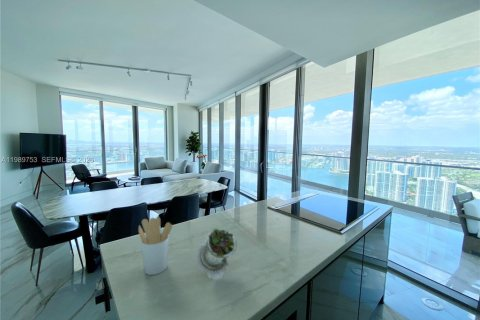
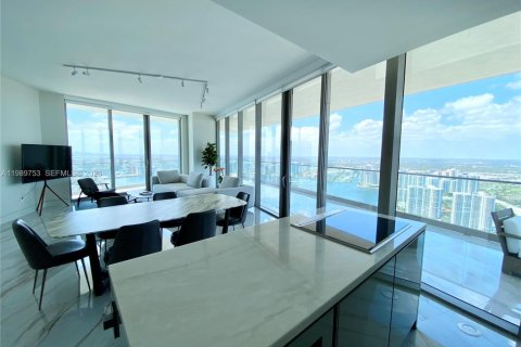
- succulent plant [195,227,238,281]
- utensil holder [137,216,174,276]
